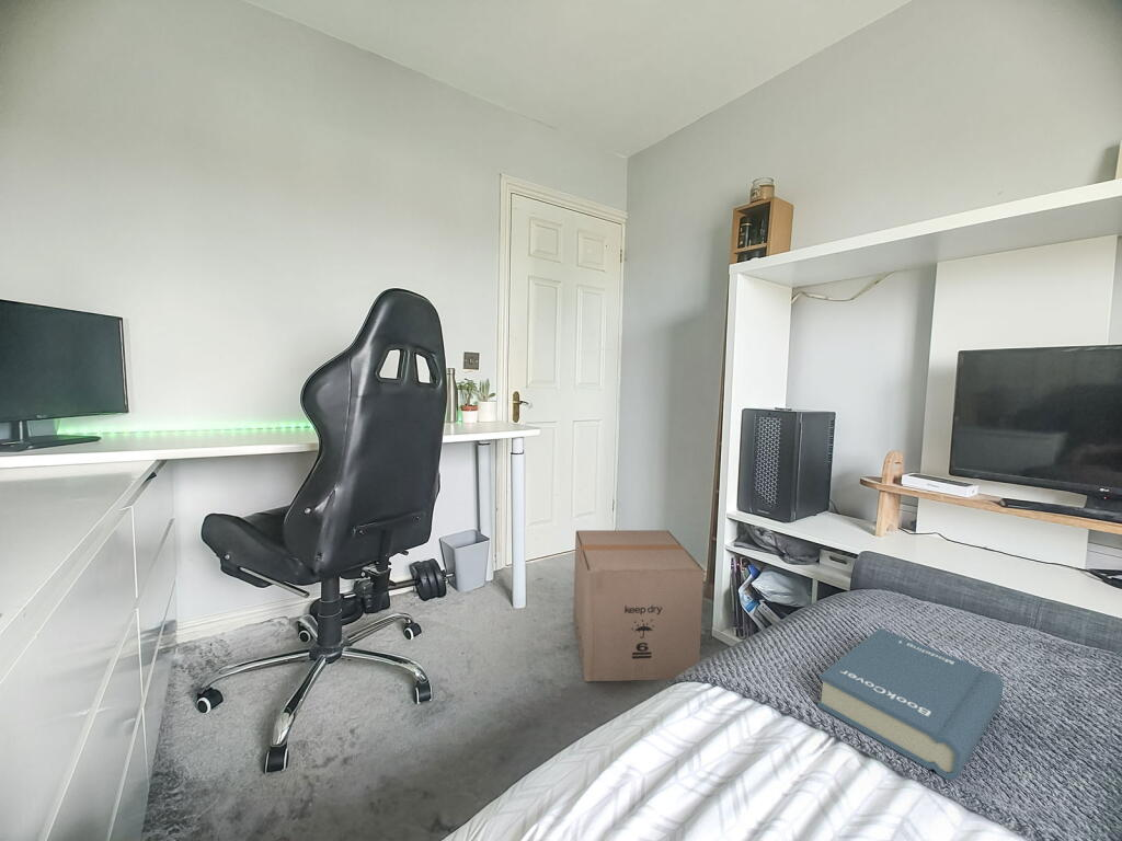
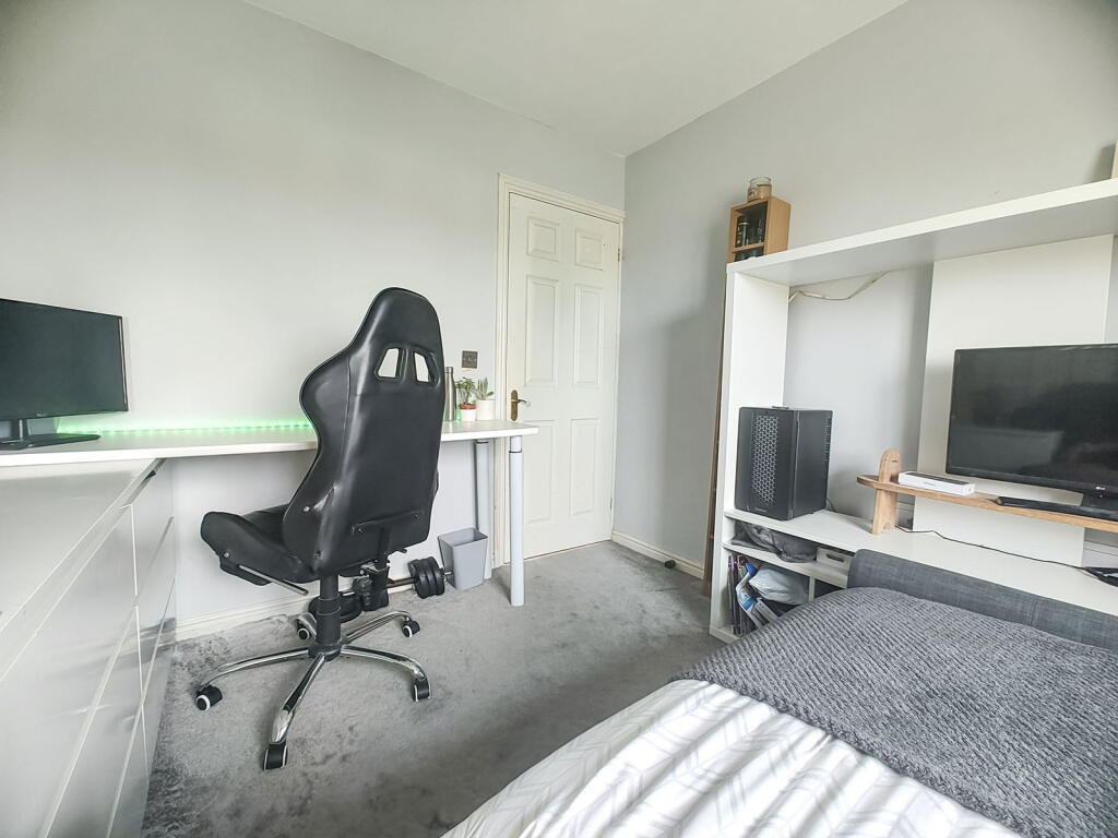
- book [816,627,1005,781]
- cardboard box [572,529,706,682]
